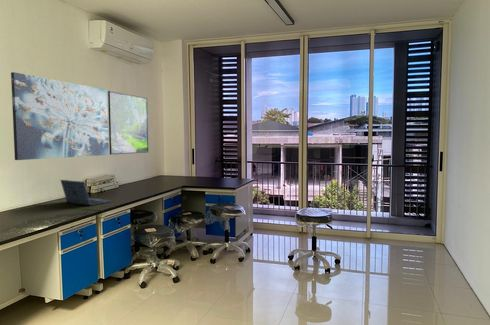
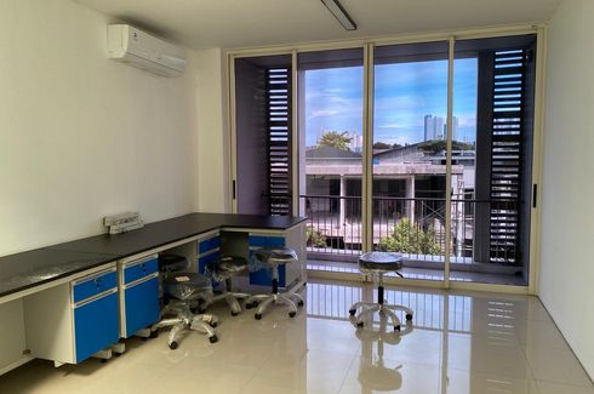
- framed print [107,90,149,156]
- laptop [59,179,112,206]
- wall art [10,71,110,161]
